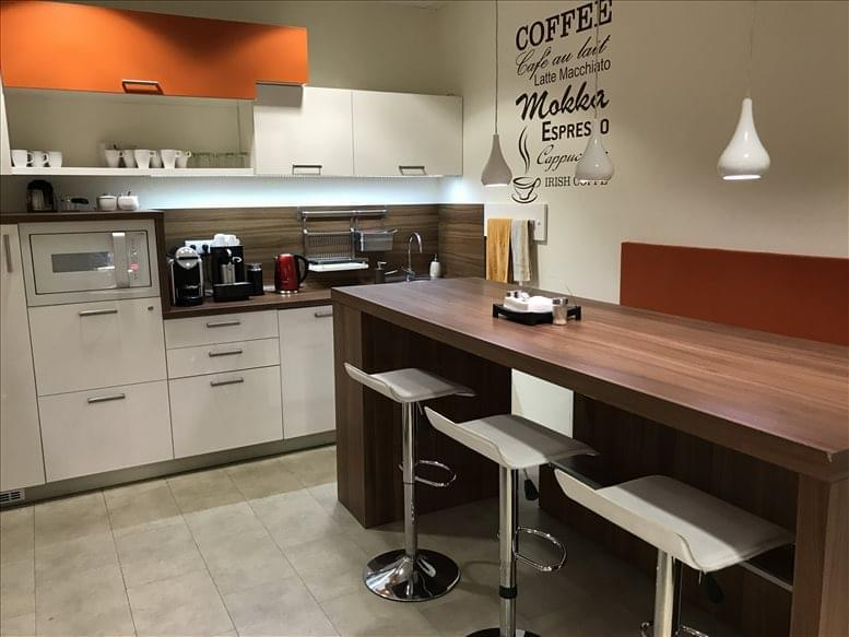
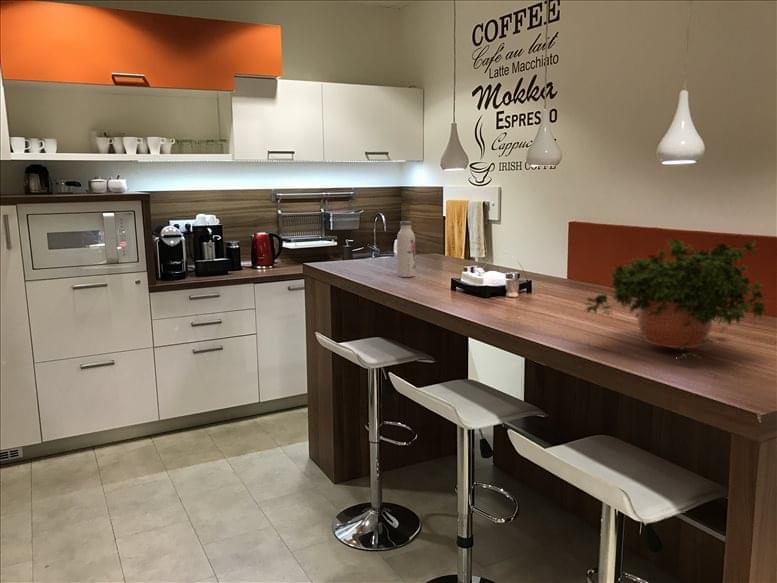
+ potted plant [580,237,772,363]
+ water bottle [396,220,417,278]
